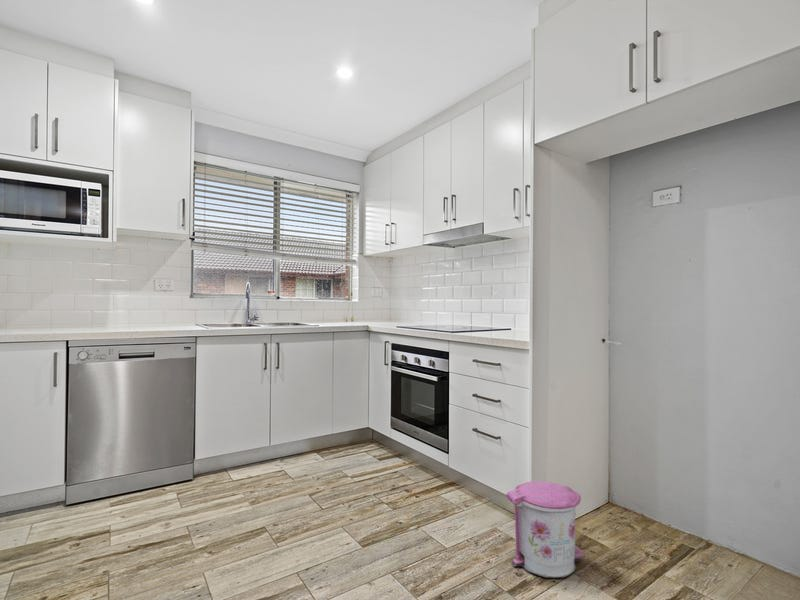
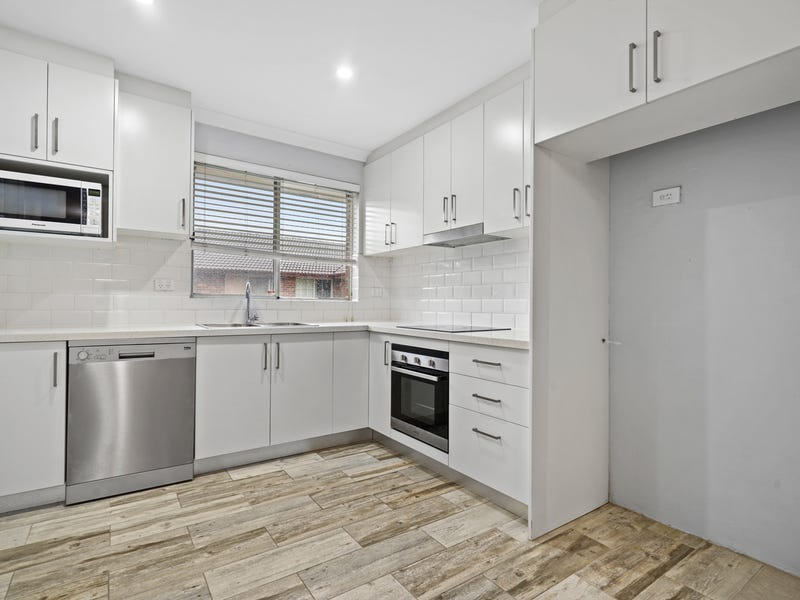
- trash can [505,480,585,579]
